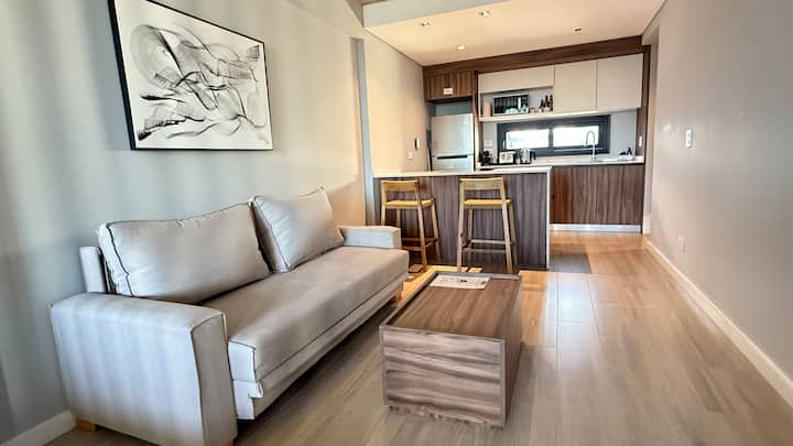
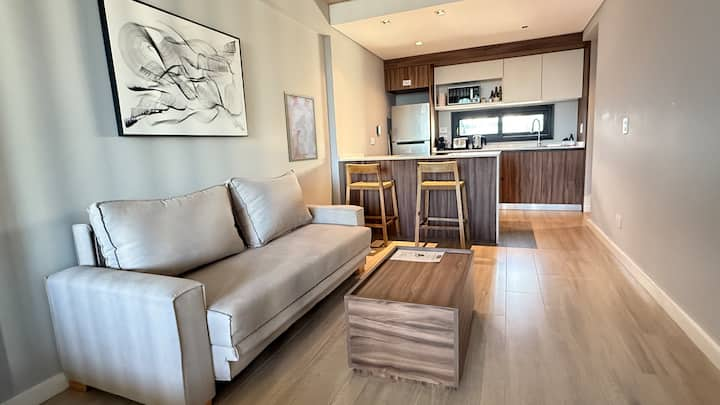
+ wall art [283,90,319,163]
